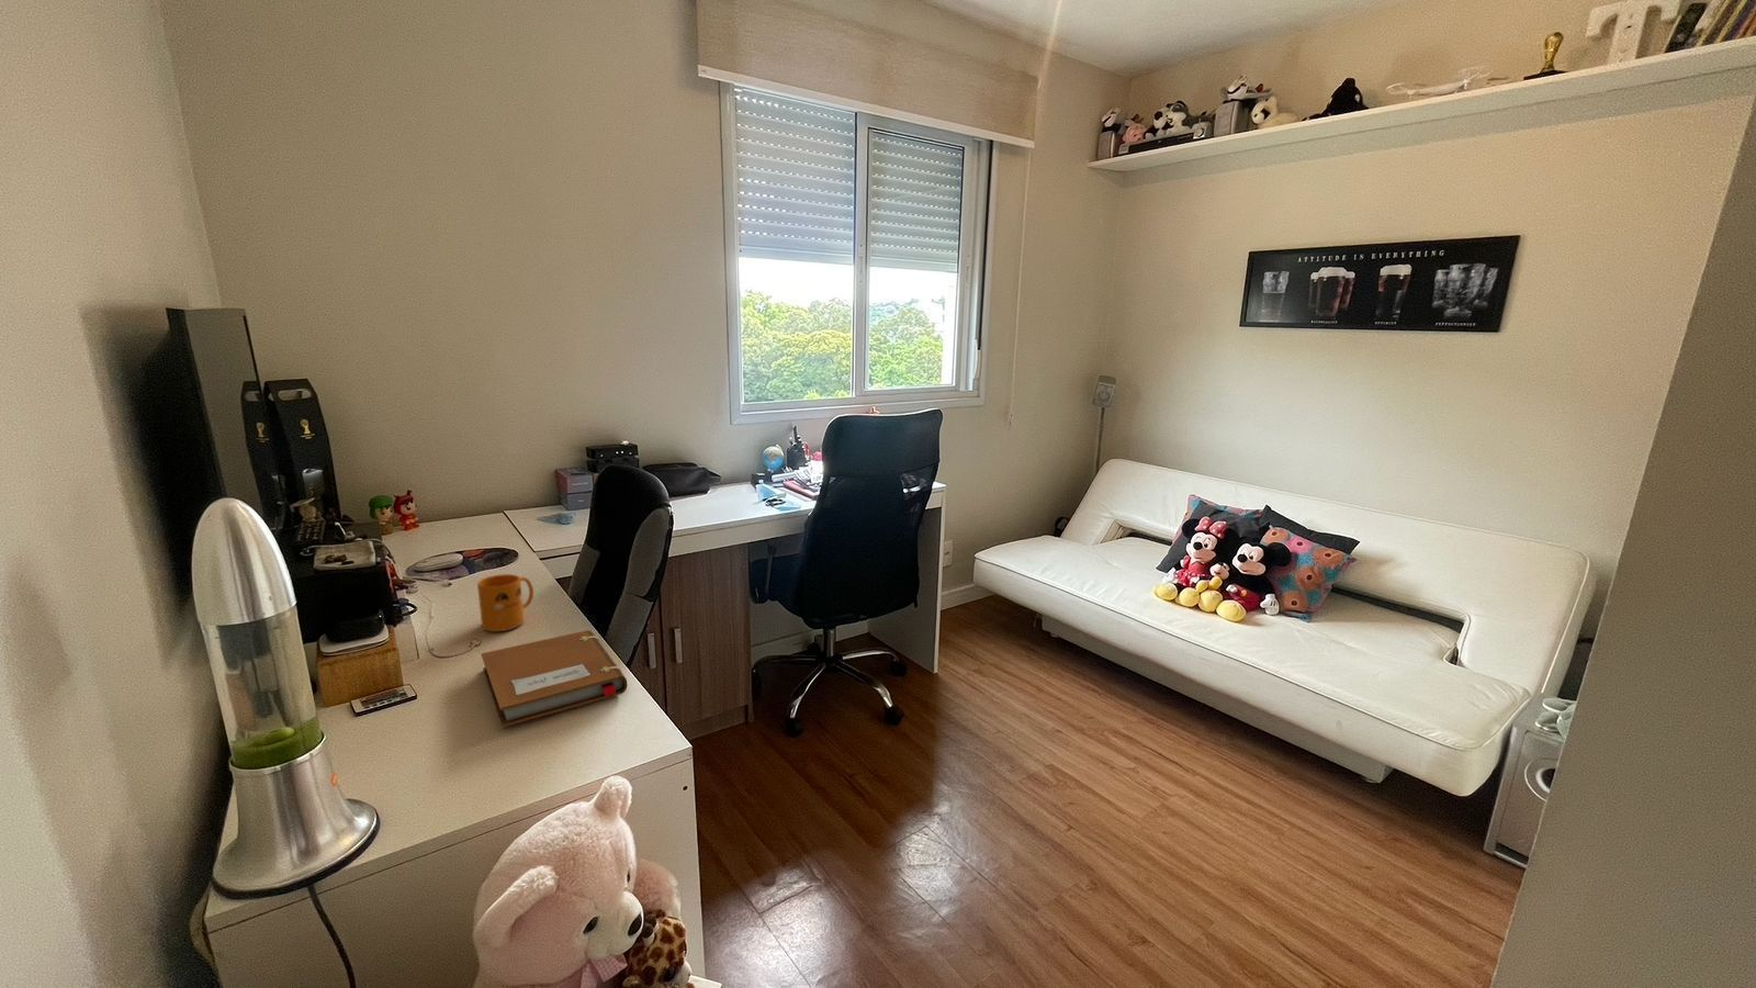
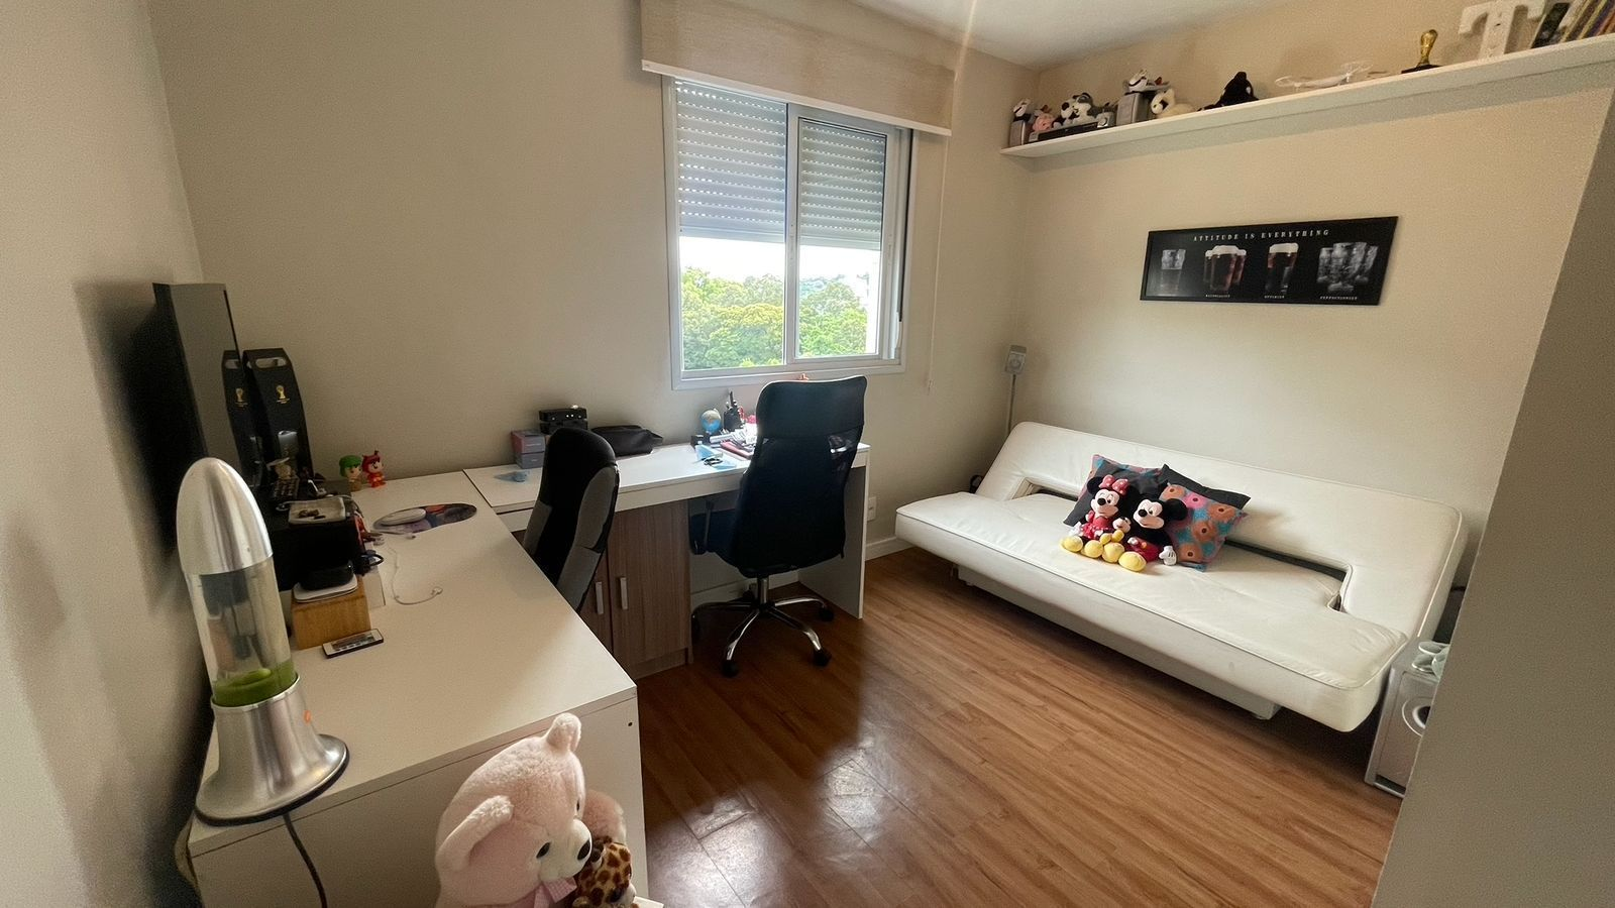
- mug [476,573,534,632]
- notebook [481,629,628,727]
